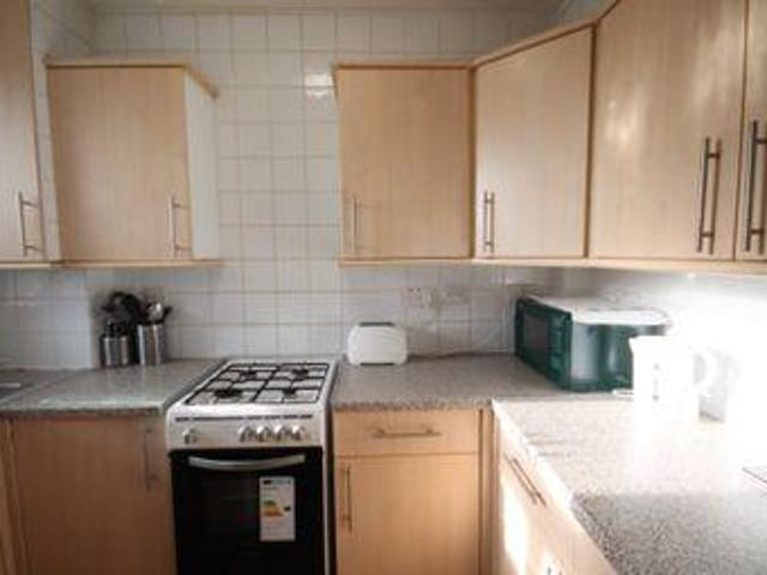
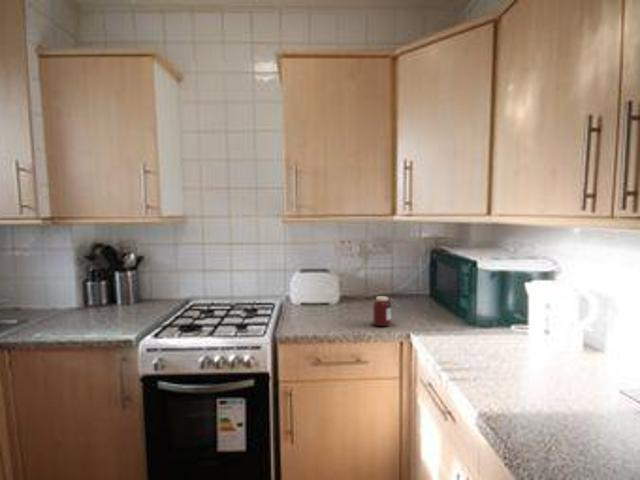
+ jar [372,295,401,327]
